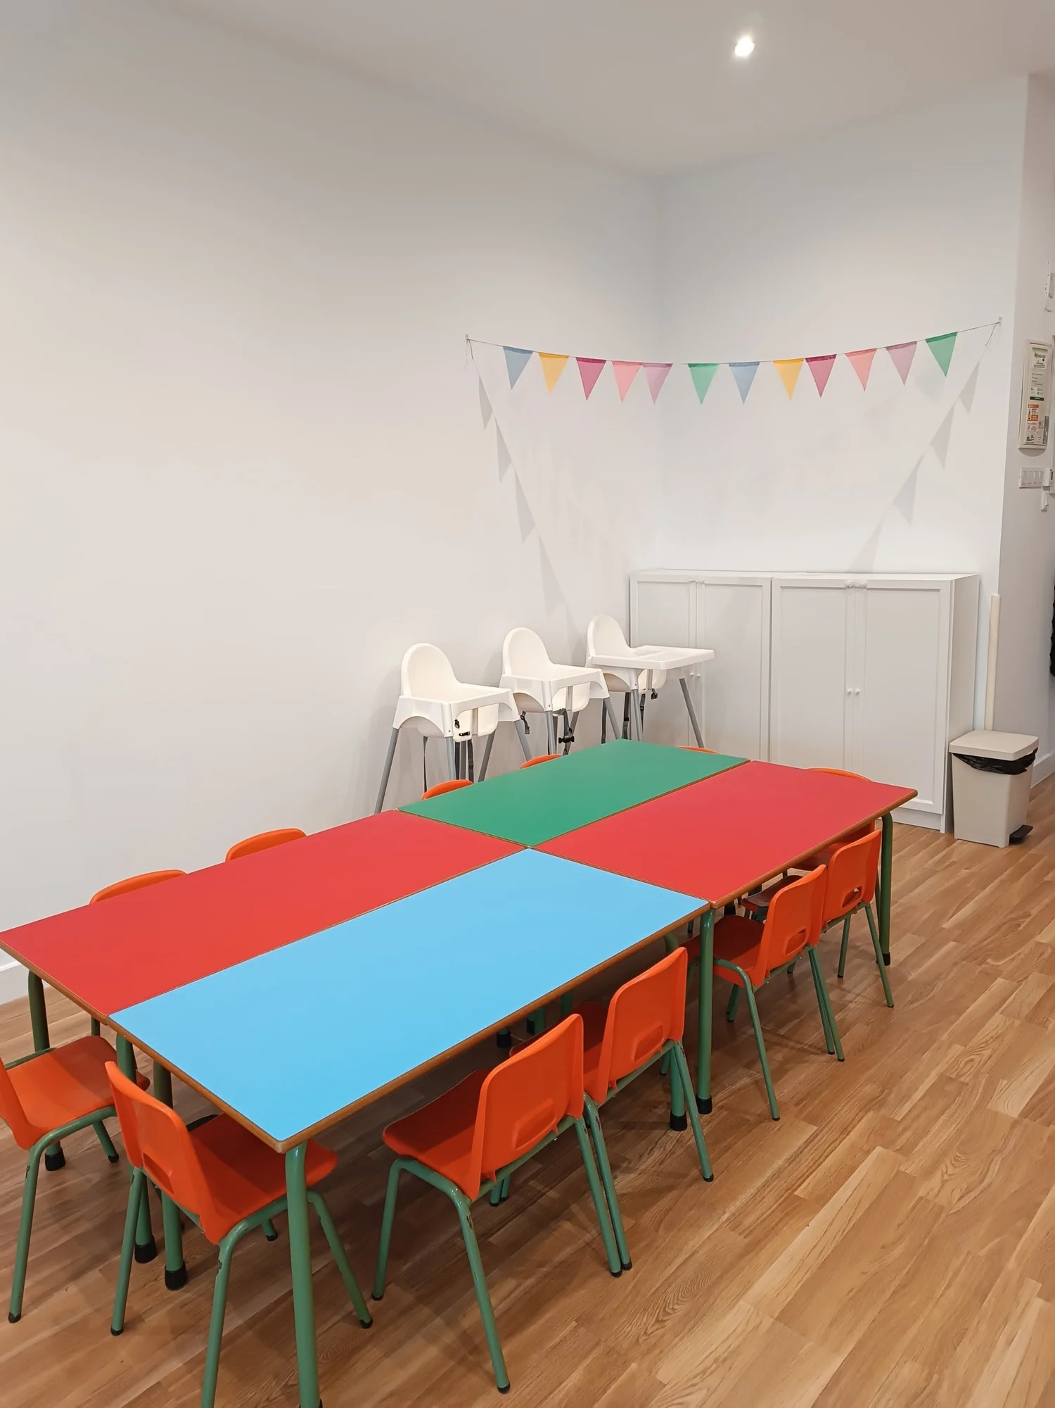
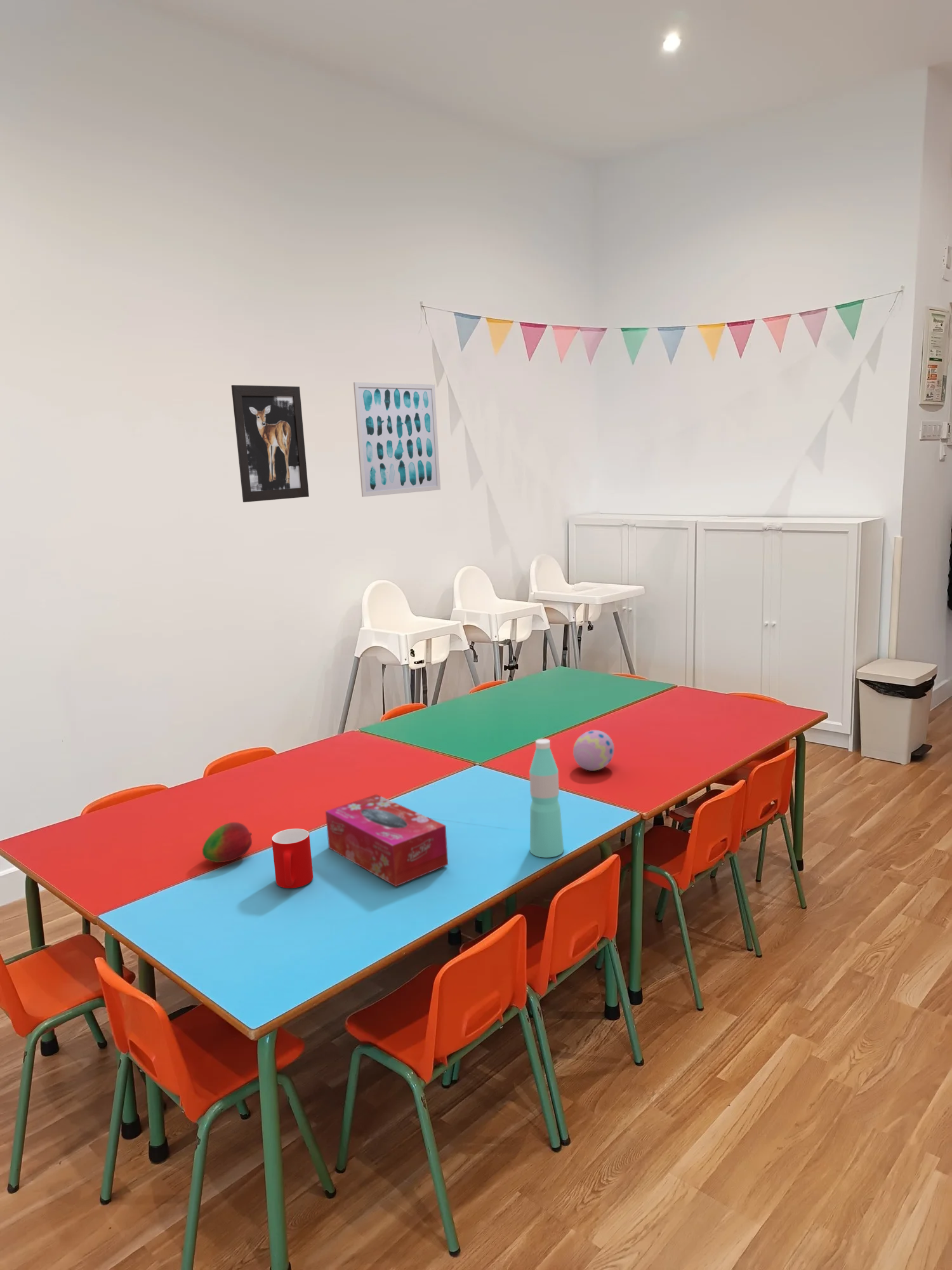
+ wall art [231,384,310,503]
+ tissue box [325,794,449,887]
+ wall art [353,382,441,497]
+ decorative egg [572,730,615,772]
+ fruit [202,822,253,863]
+ cup [271,828,314,889]
+ water bottle [529,739,564,858]
